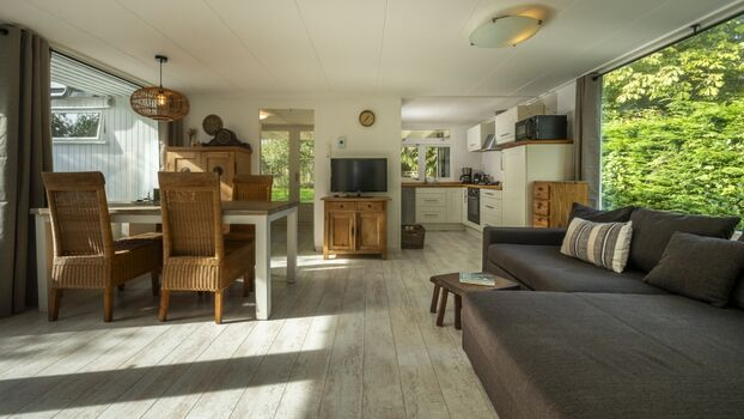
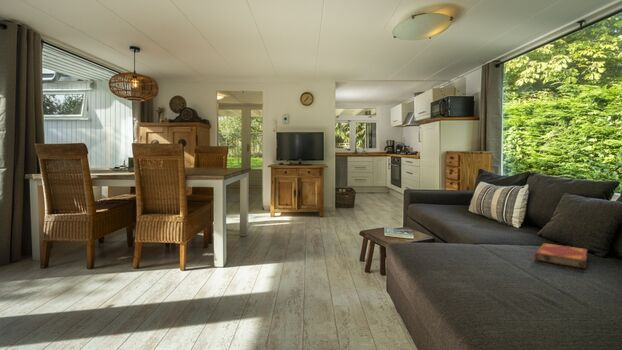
+ hardback book [534,242,588,270]
